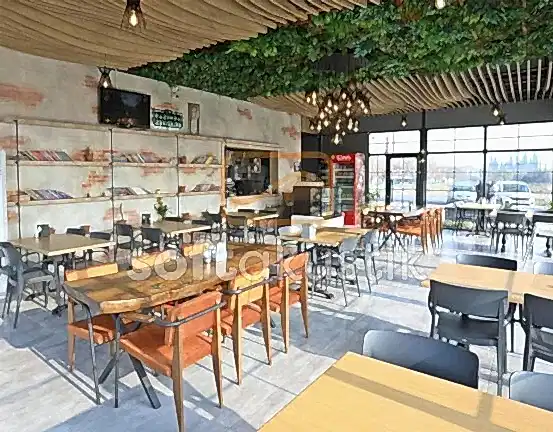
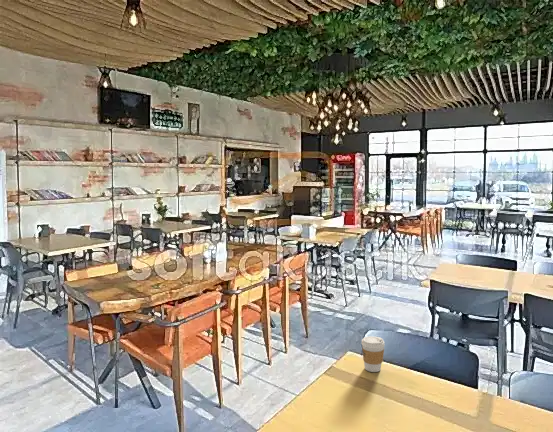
+ coffee cup [361,335,385,373]
